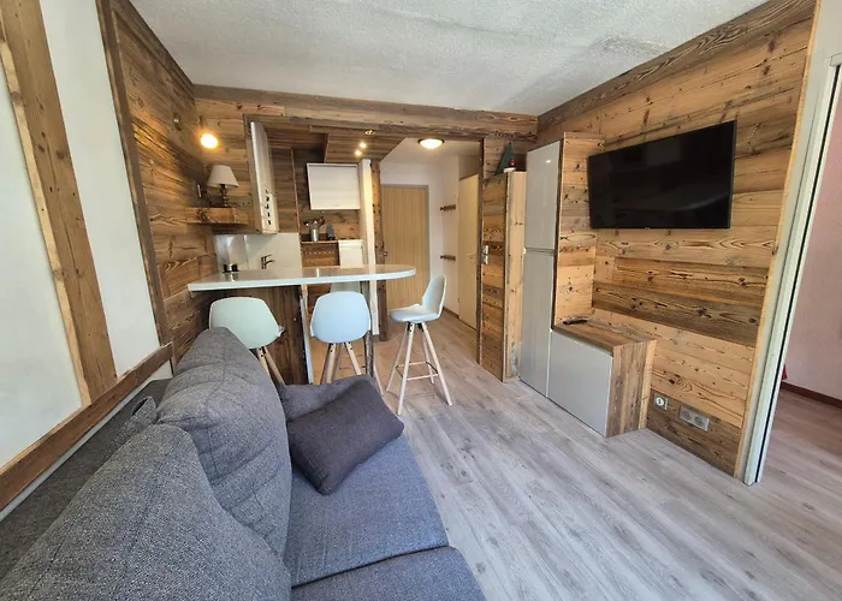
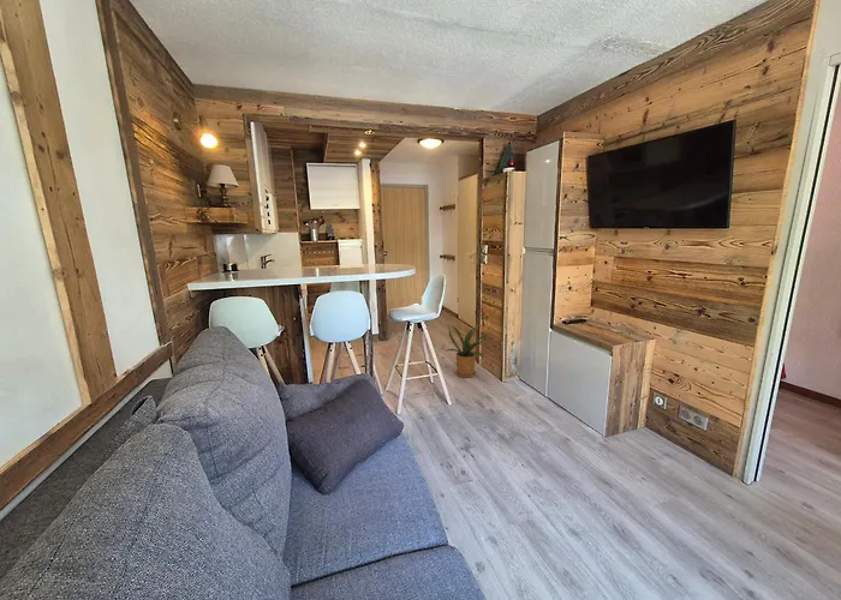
+ house plant [446,323,493,379]
